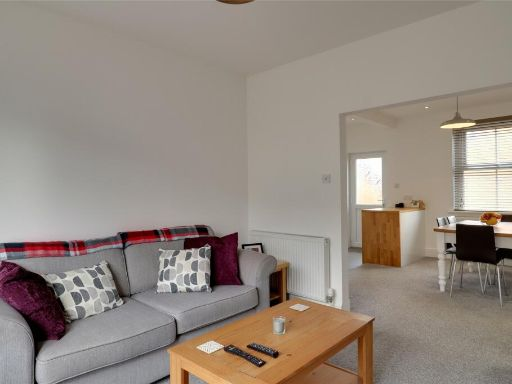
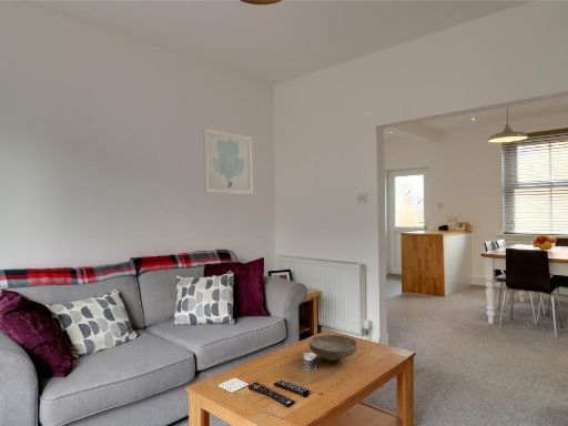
+ bowl [308,334,358,363]
+ wall art [202,128,254,195]
